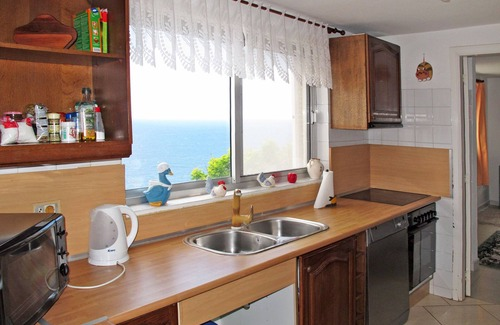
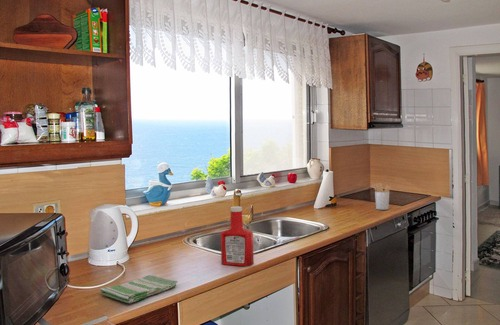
+ soap bottle [220,205,255,267]
+ utensil holder [371,182,392,211]
+ dish towel [99,274,178,304]
